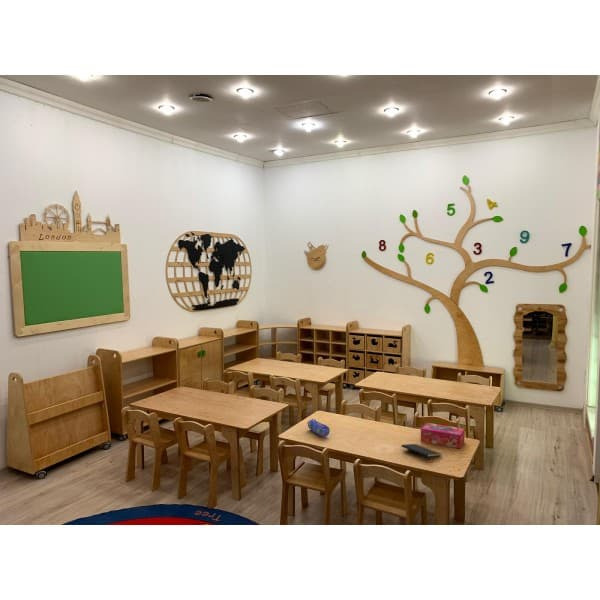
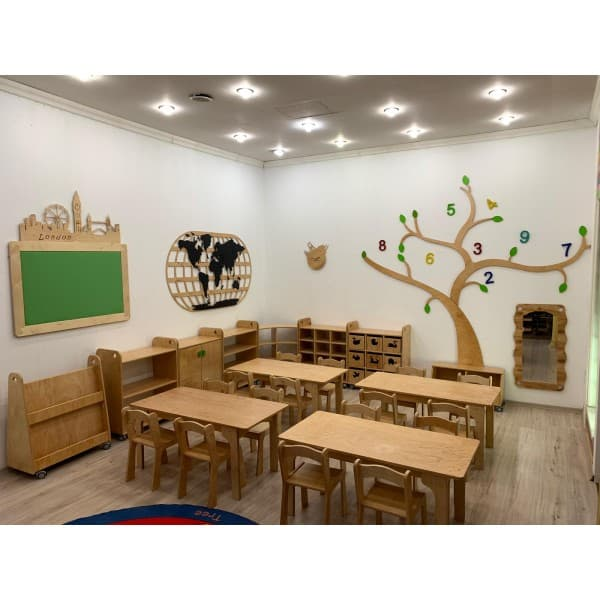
- tissue box [420,422,465,449]
- notepad [400,443,443,462]
- pencil case [306,418,331,438]
